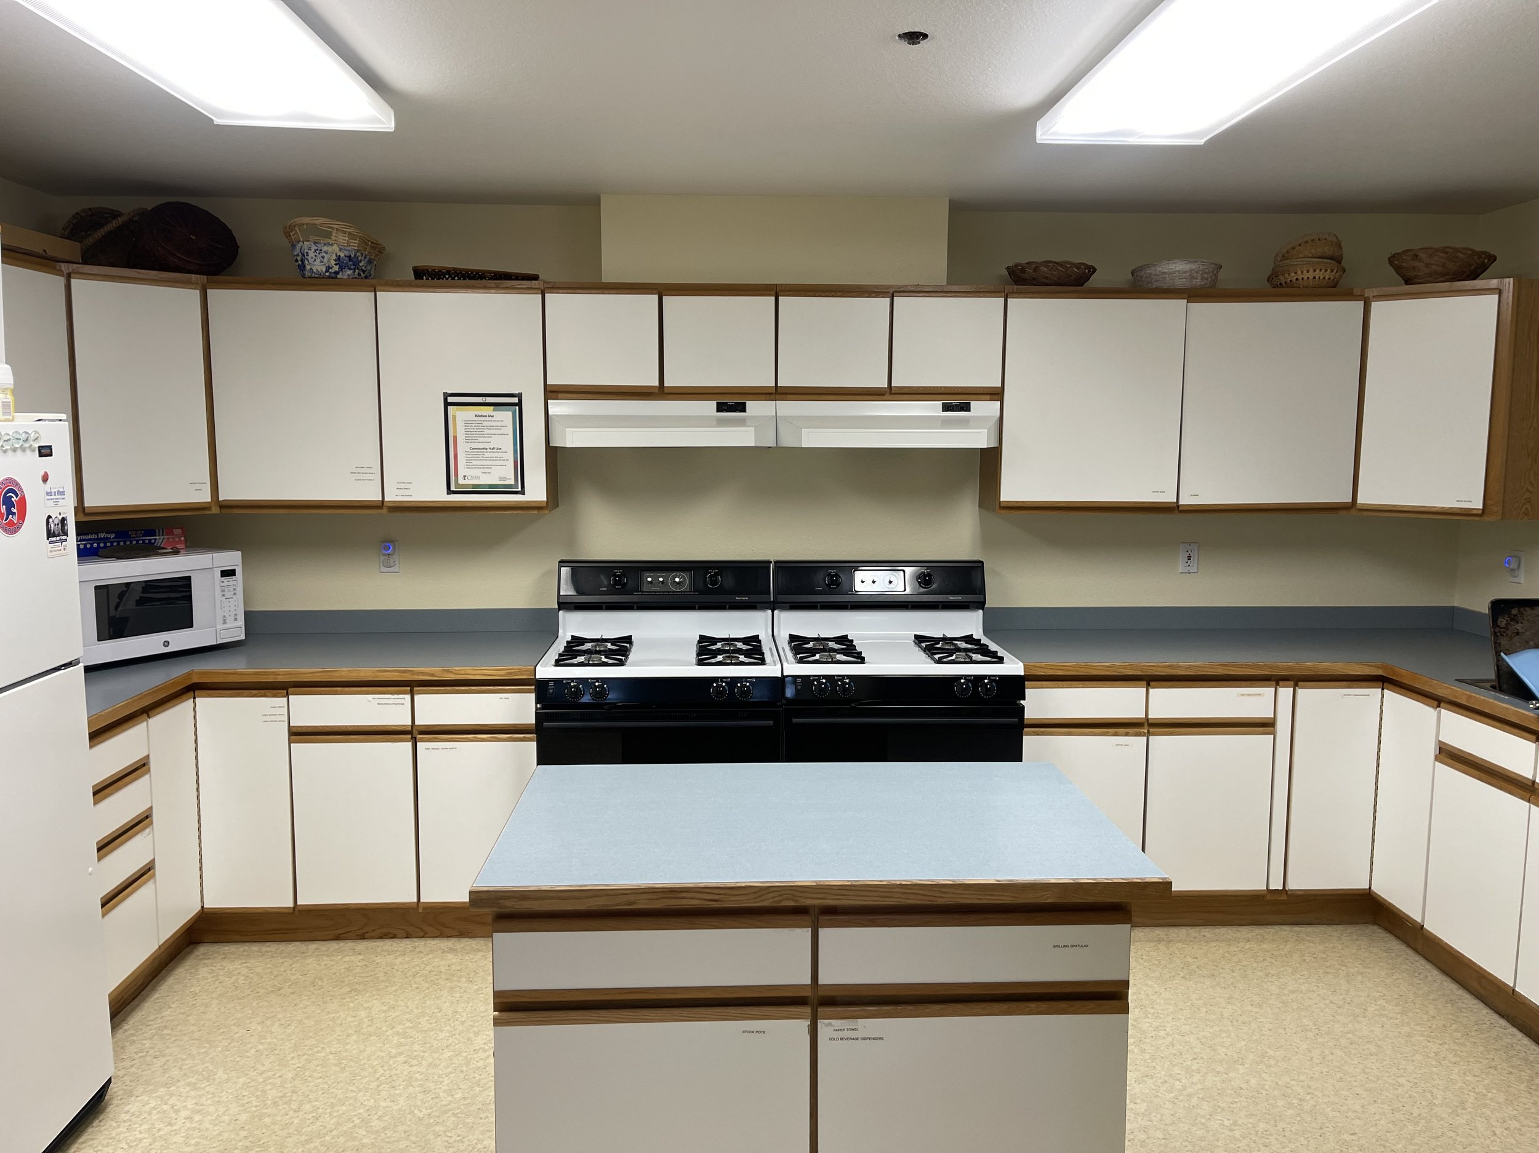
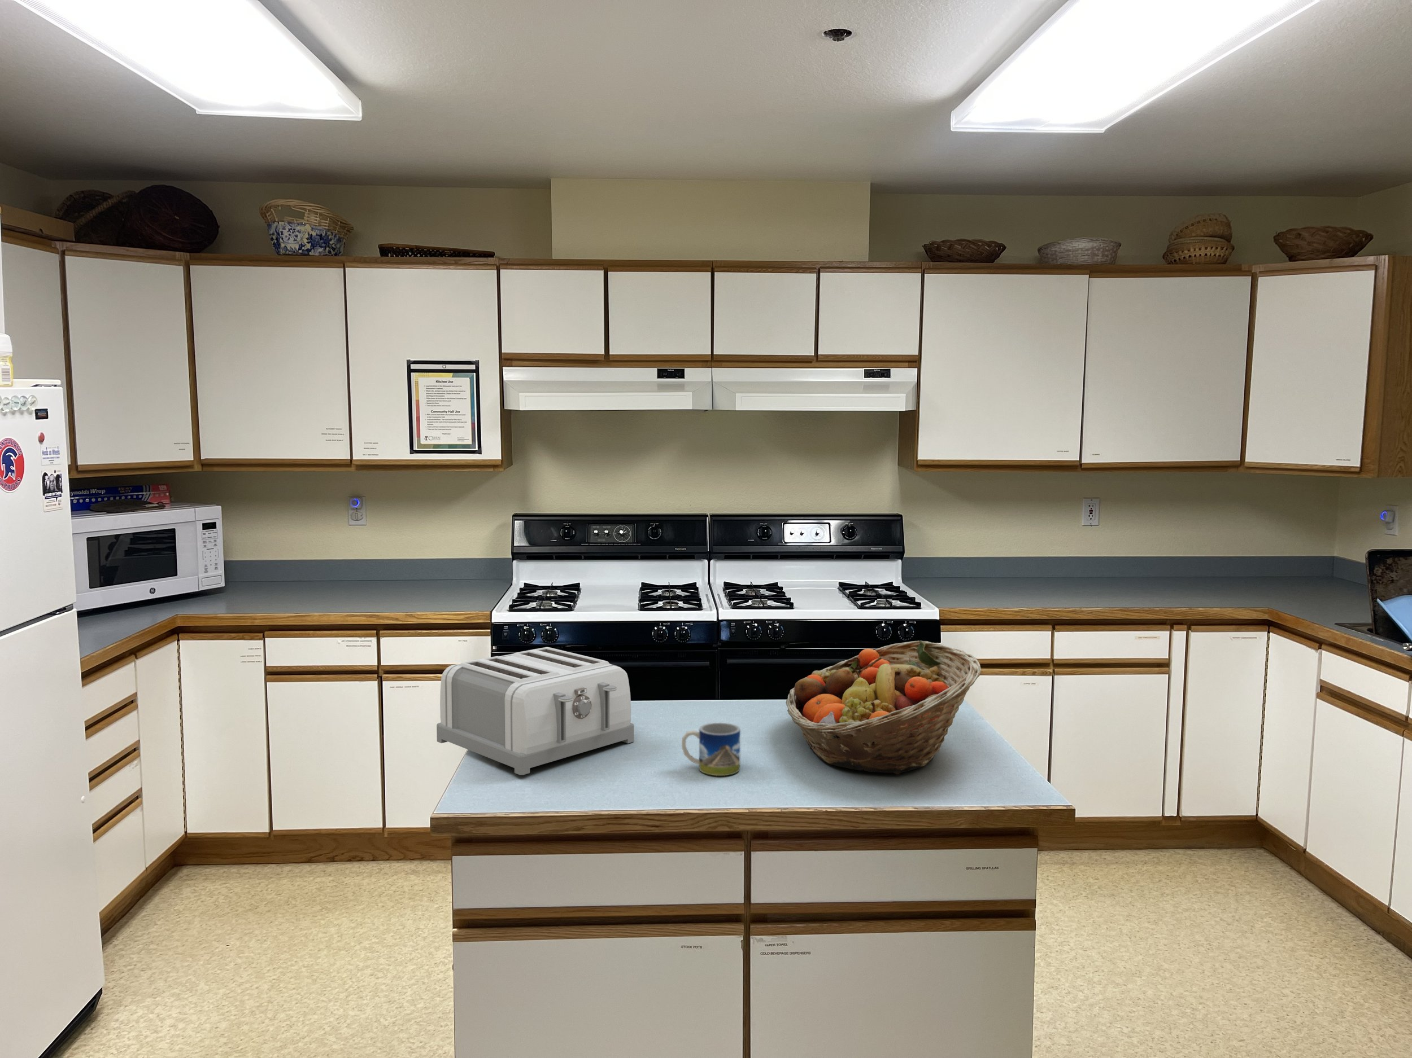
+ fruit basket [786,640,982,775]
+ toaster [436,647,635,776]
+ mug [682,722,740,777]
